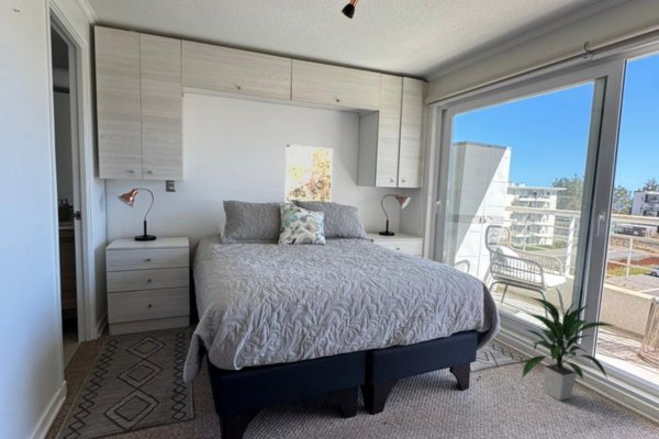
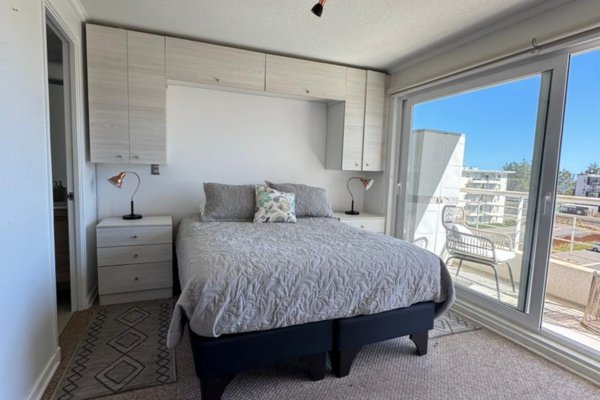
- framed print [283,144,334,204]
- indoor plant [521,296,616,402]
